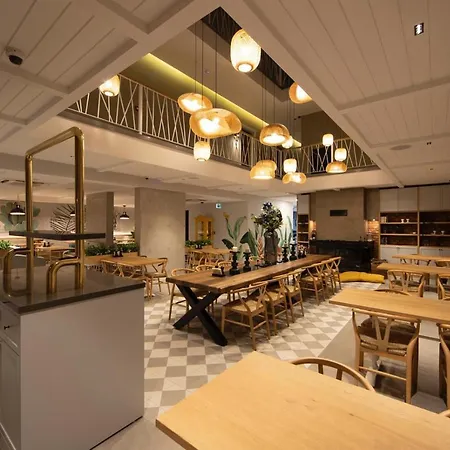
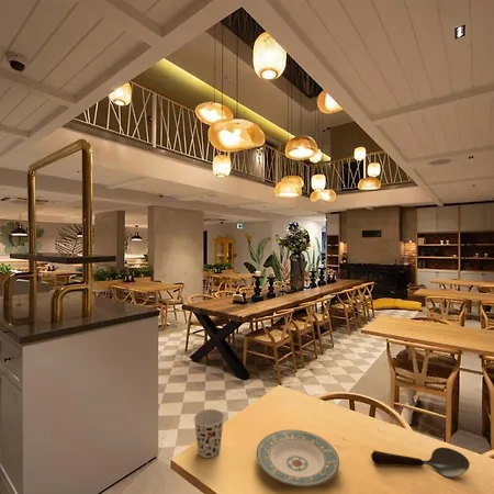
+ cup [193,408,225,459]
+ plate [256,429,340,487]
+ spoon [370,447,471,479]
